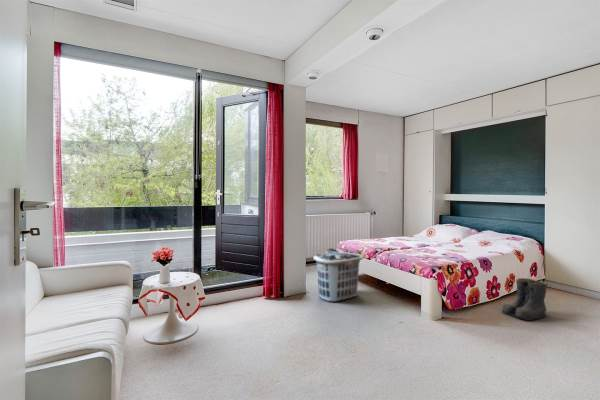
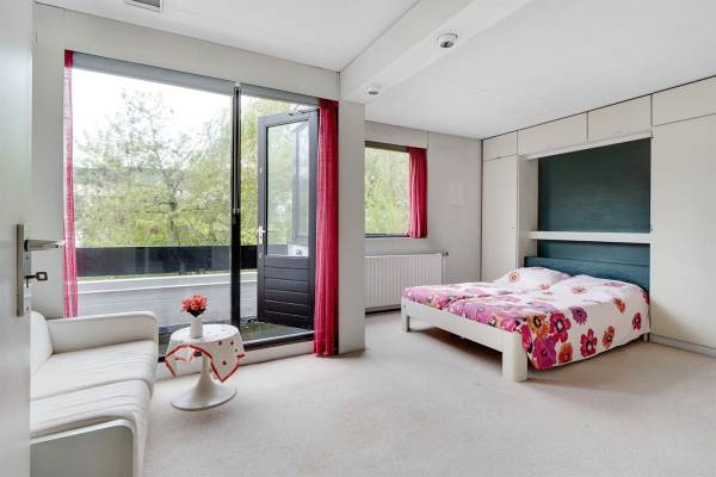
- clothes hamper [312,248,364,303]
- boots [501,277,548,321]
